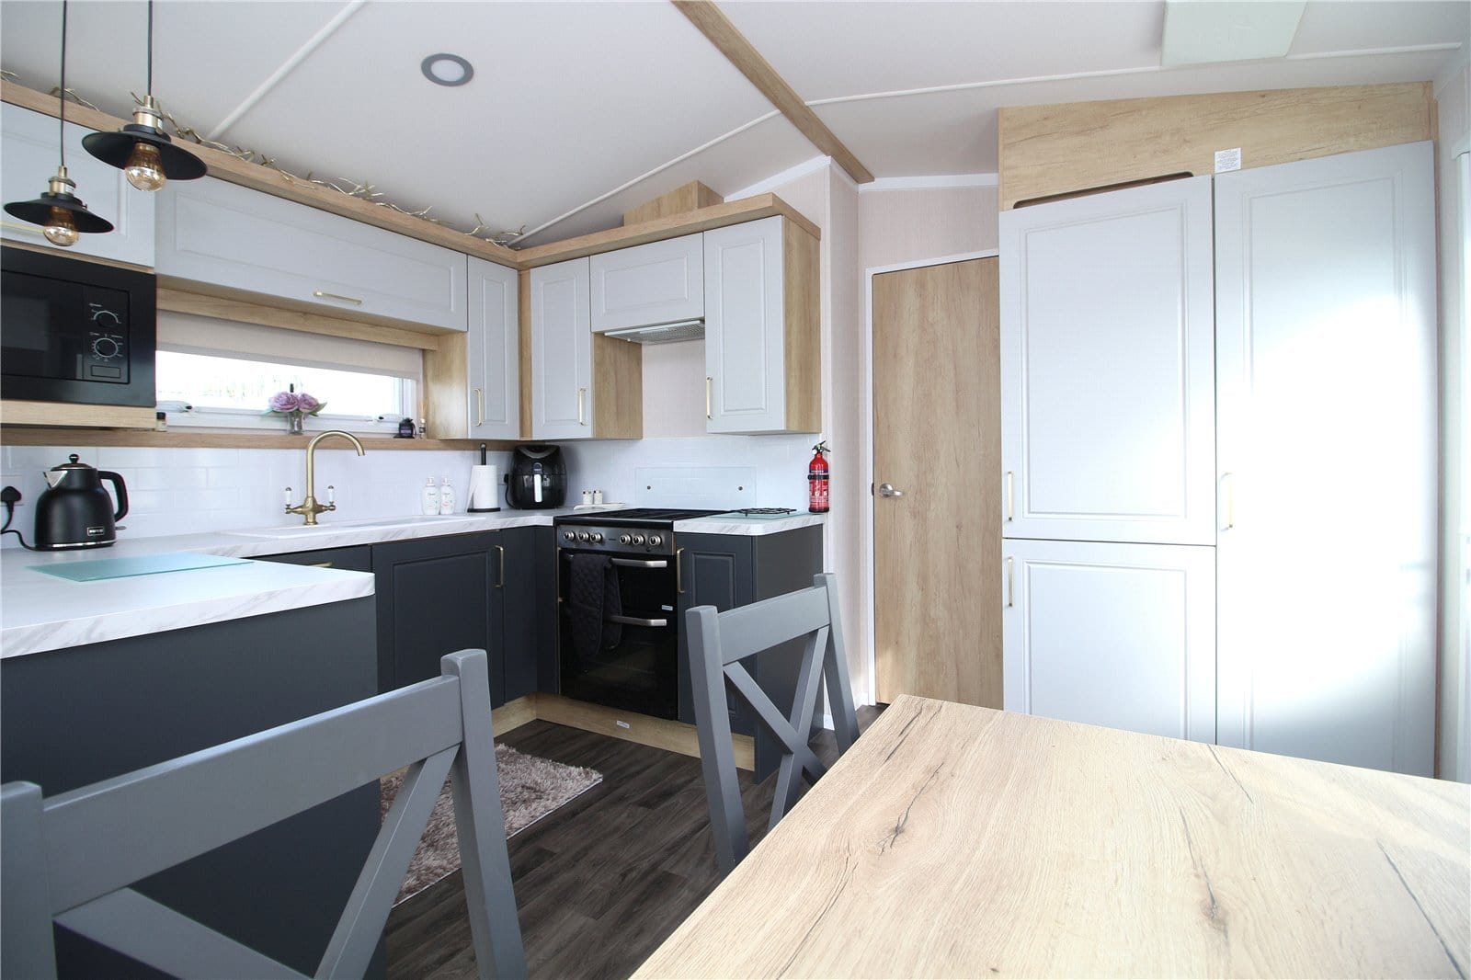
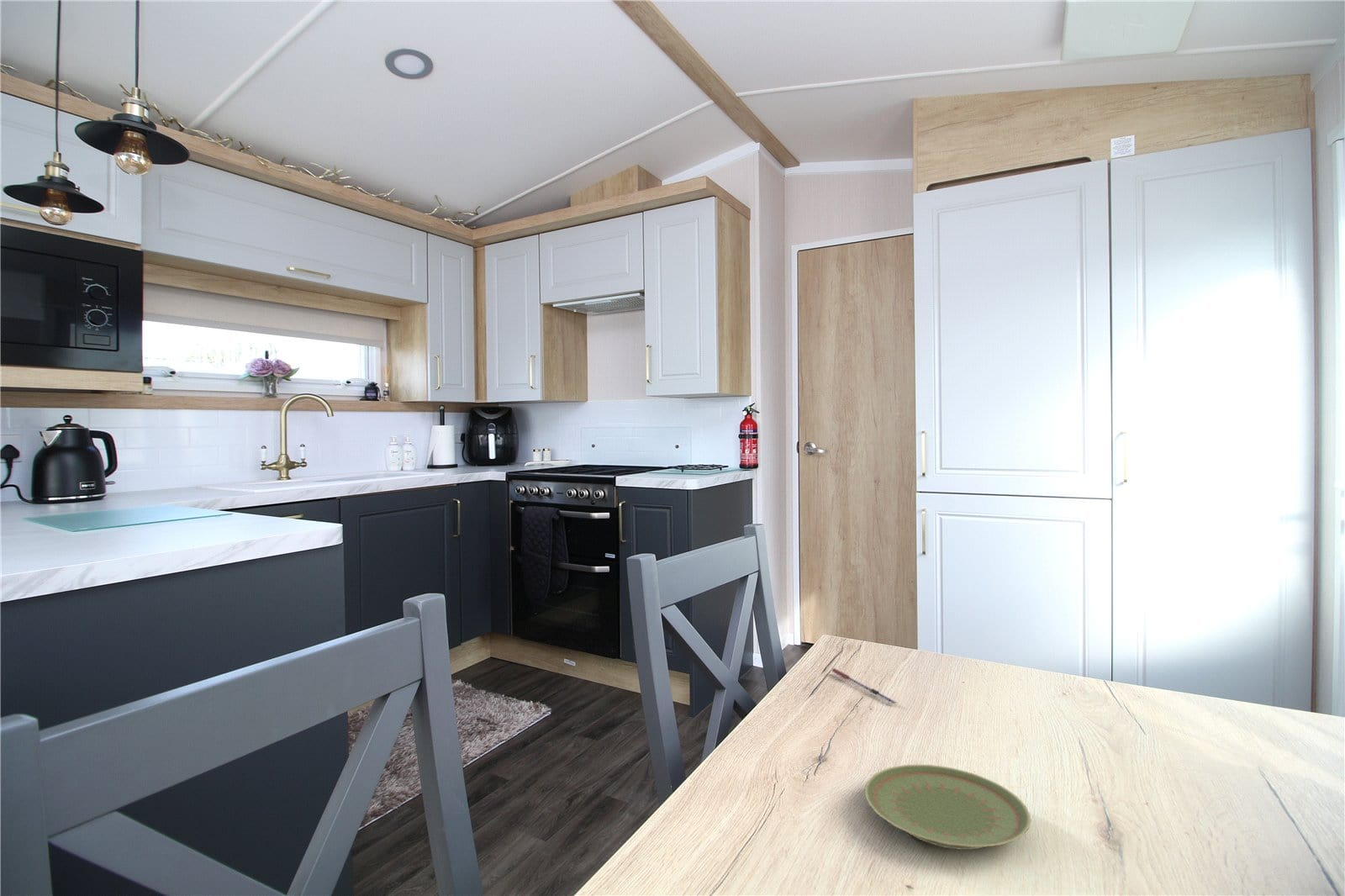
+ pen [831,667,898,705]
+ plate [864,764,1032,851]
